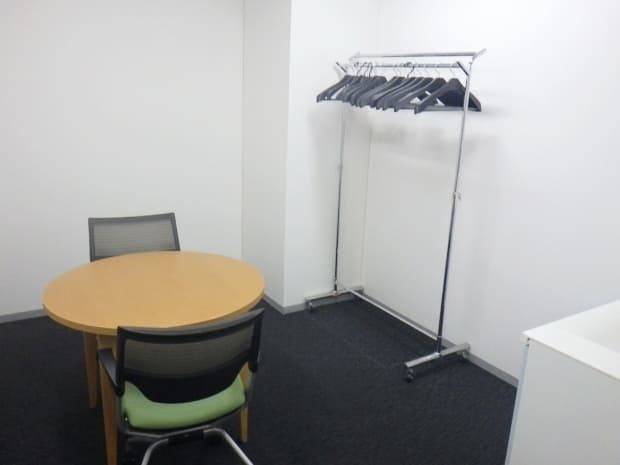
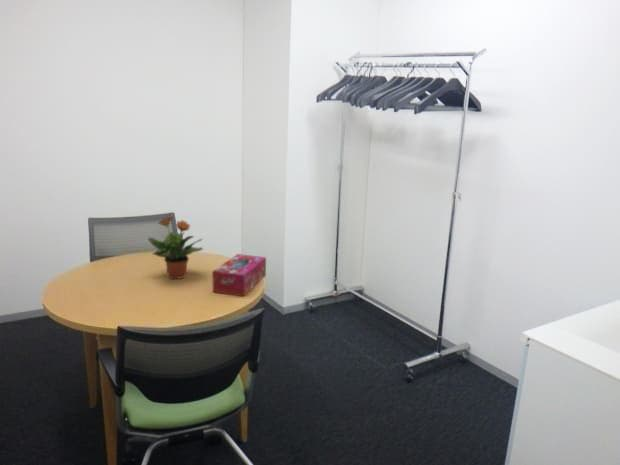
+ tissue box [211,253,267,297]
+ potted plant [147,215,204,280]
